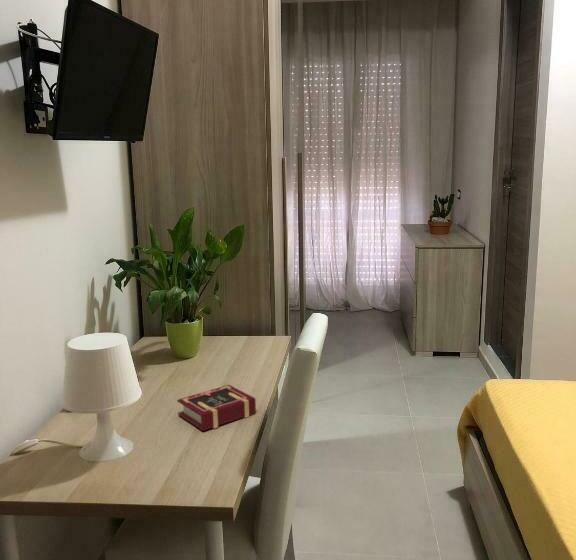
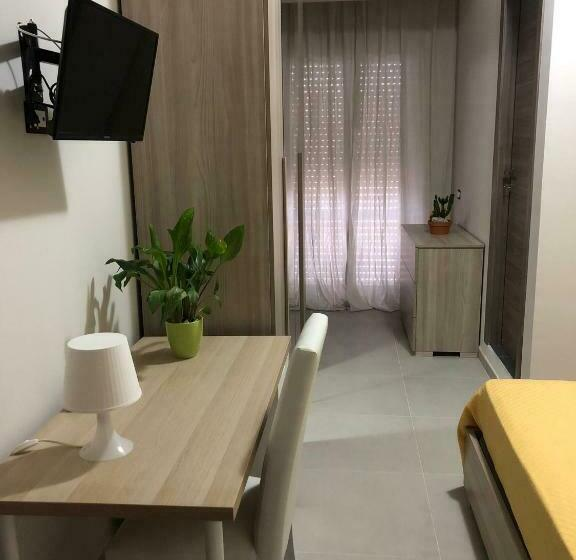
- book [176,384,257,432]
